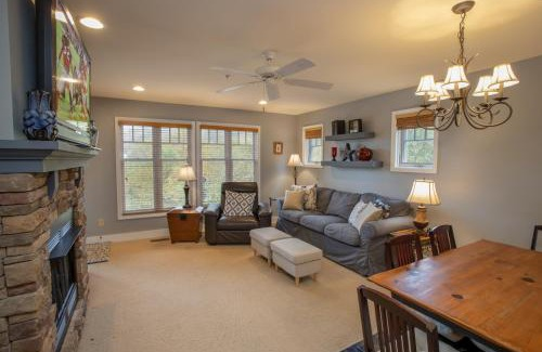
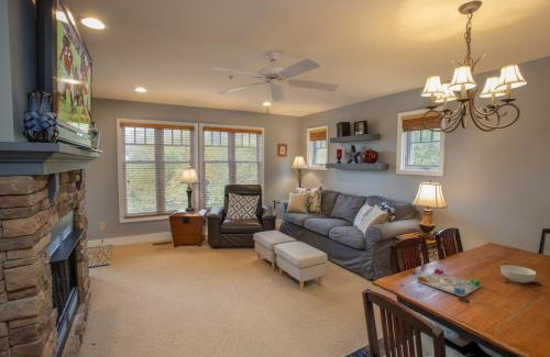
+ board game [416,267,482,298]
+ cereal bowl [499,264,537,285]
